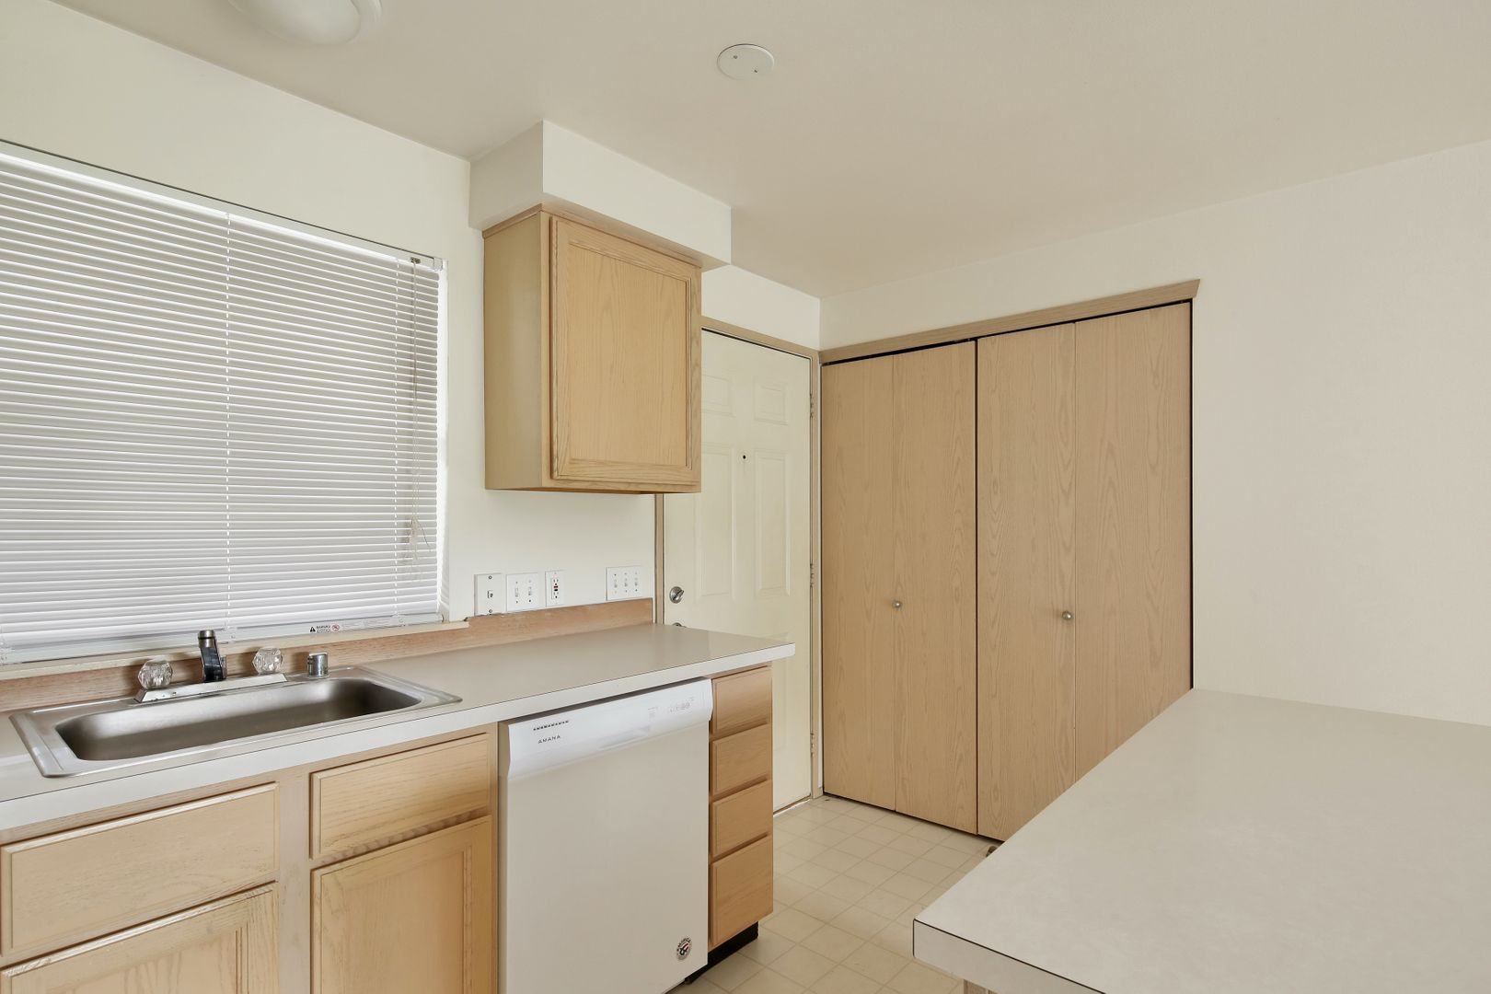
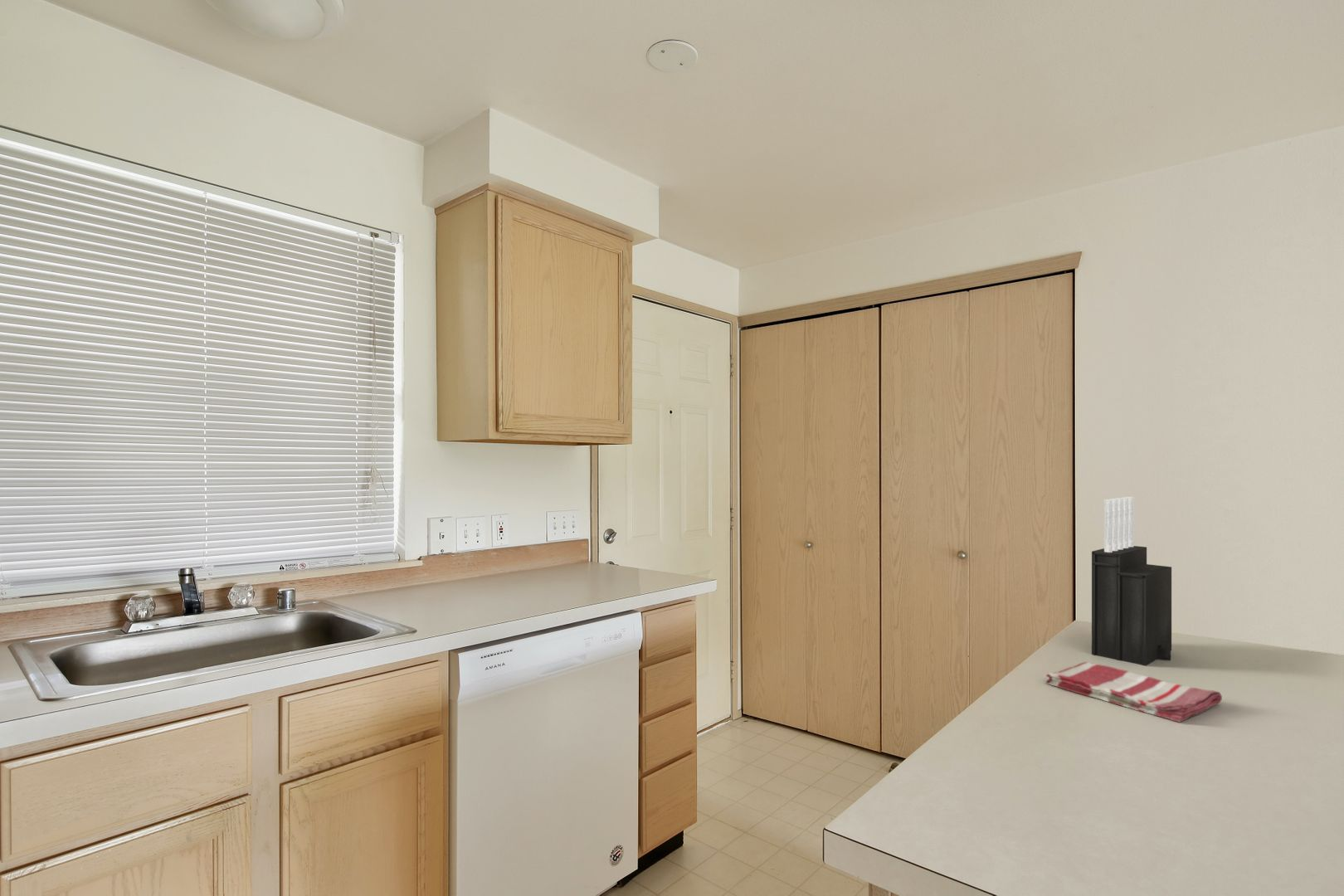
+ dish towel [1045,661,1223,723]
+ knife block [1091,496,1172,666]
